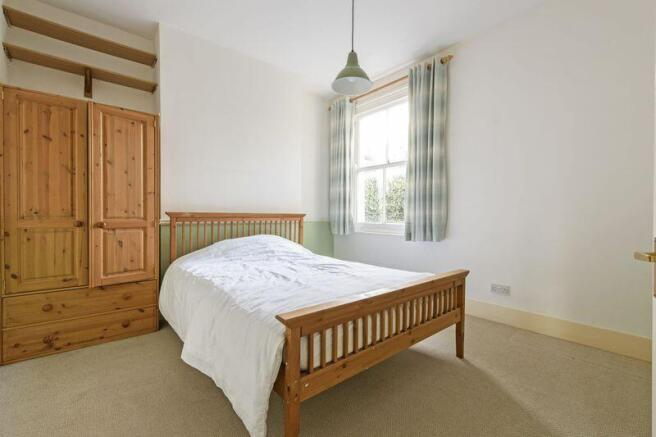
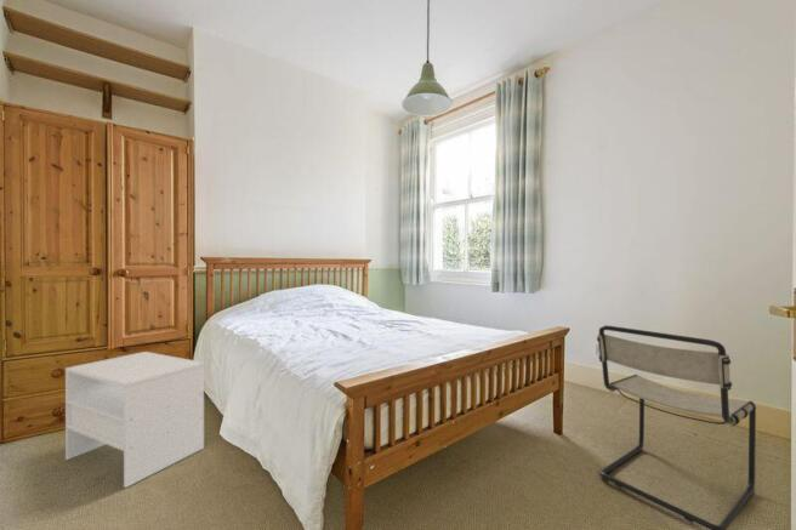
+ chair [596,324,757,530]
+ nightstand [64,351,205,489]
